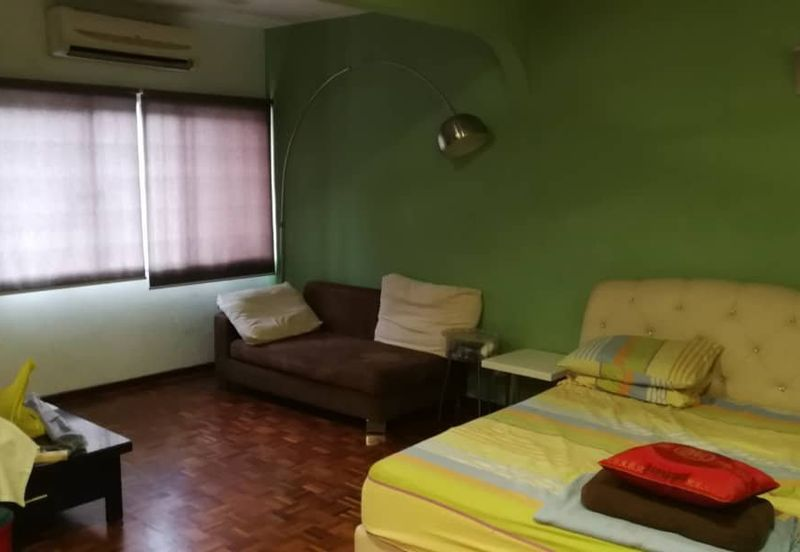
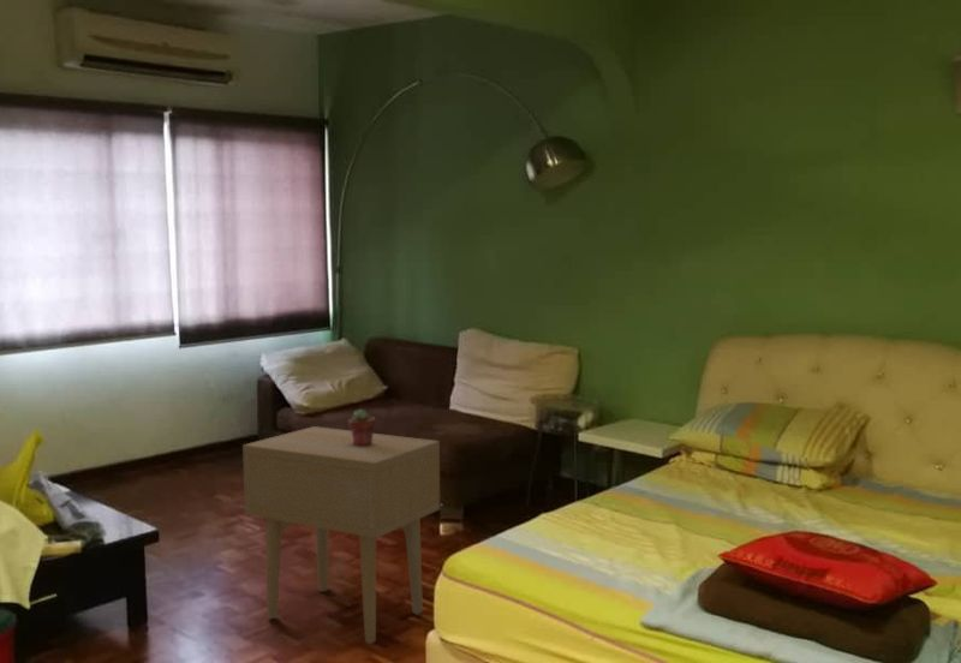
+ side table [241,425,441,645]
+ potted succulent [347,408,376,446]
